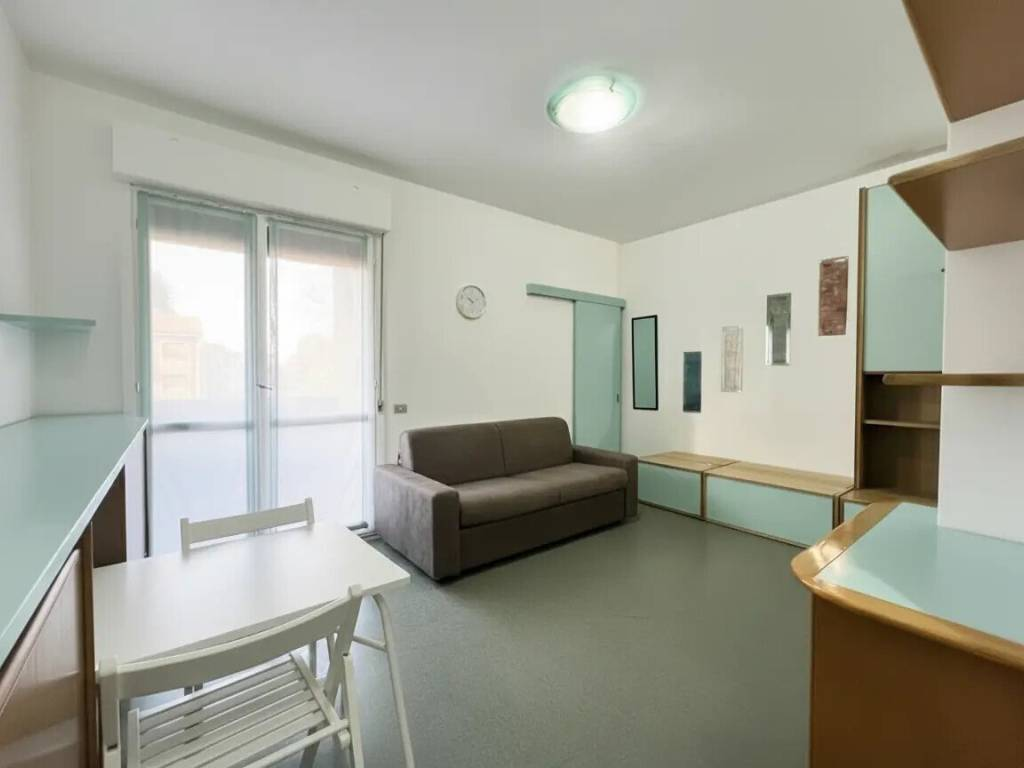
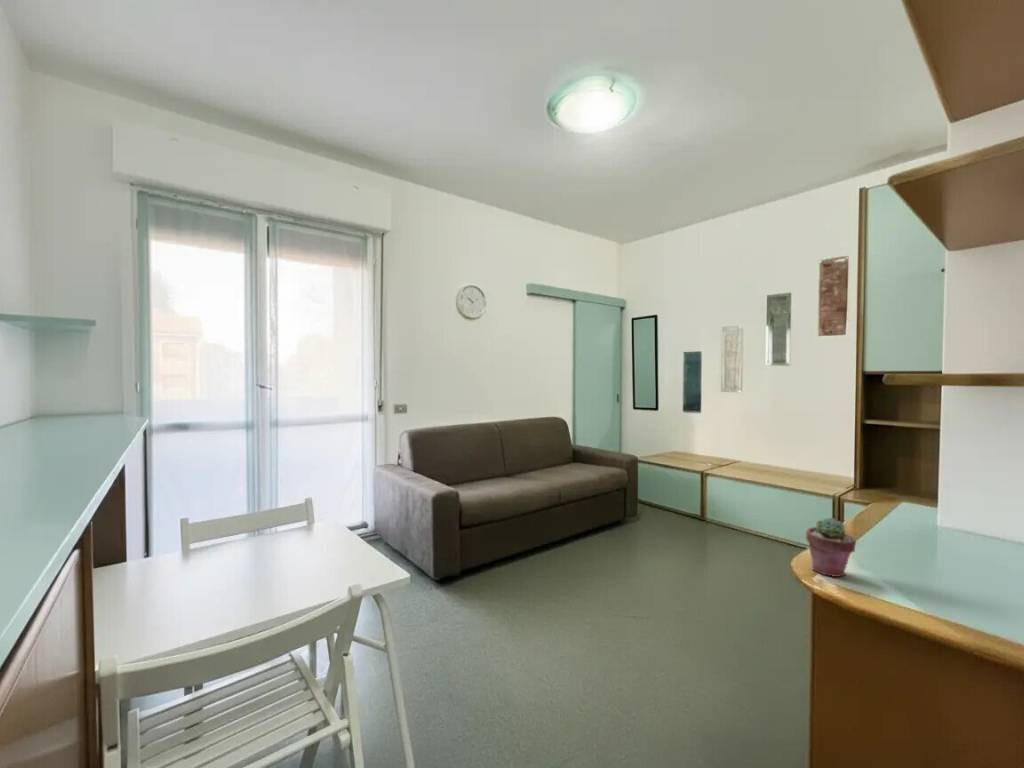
+ potted succulent [805,517,857,578]
